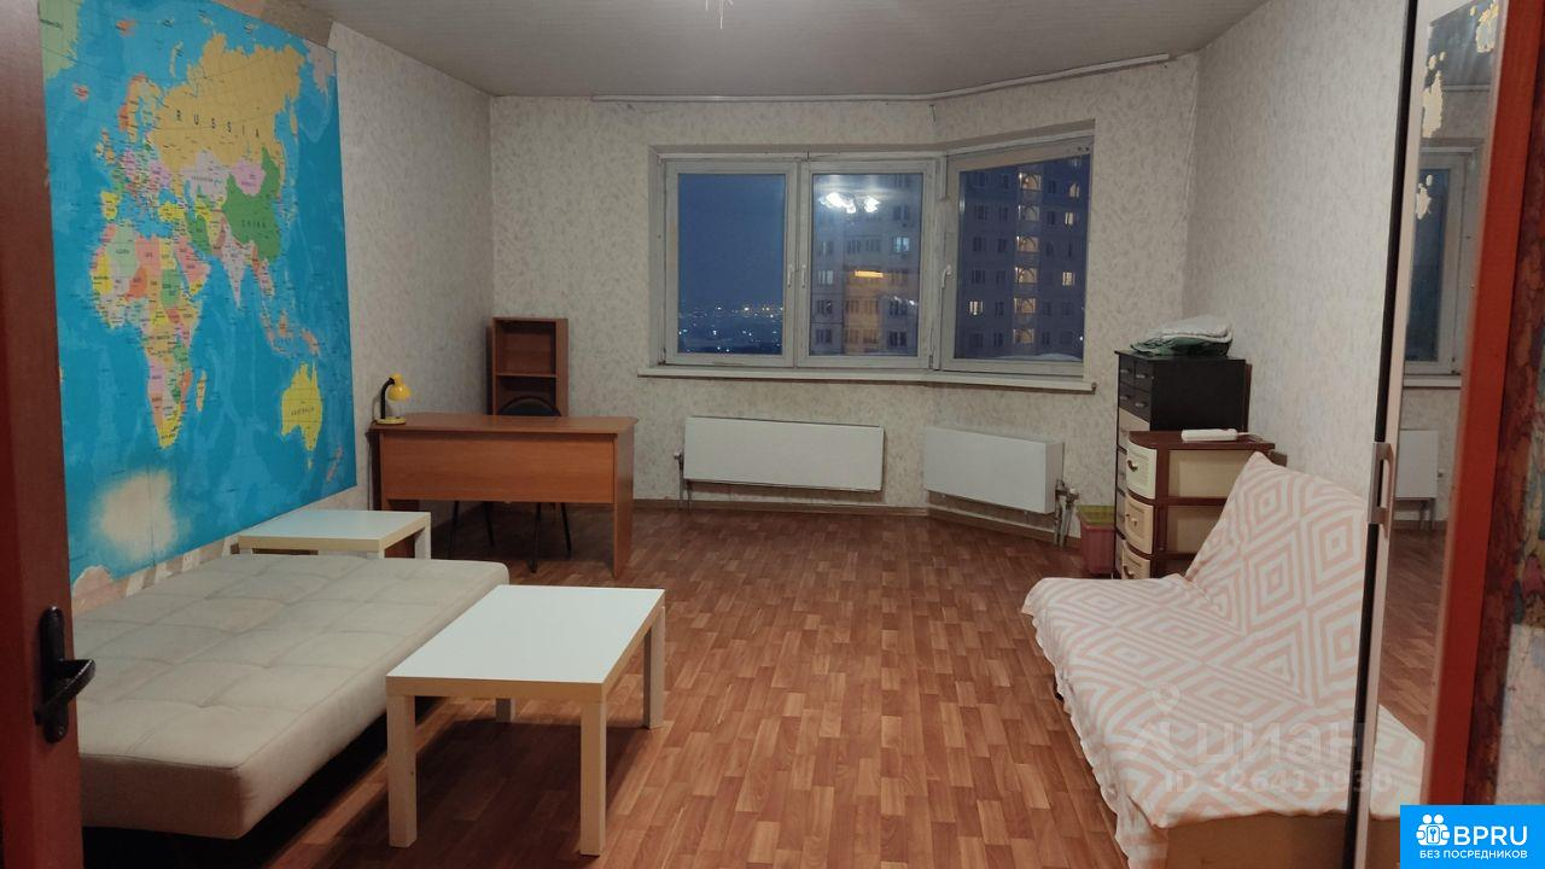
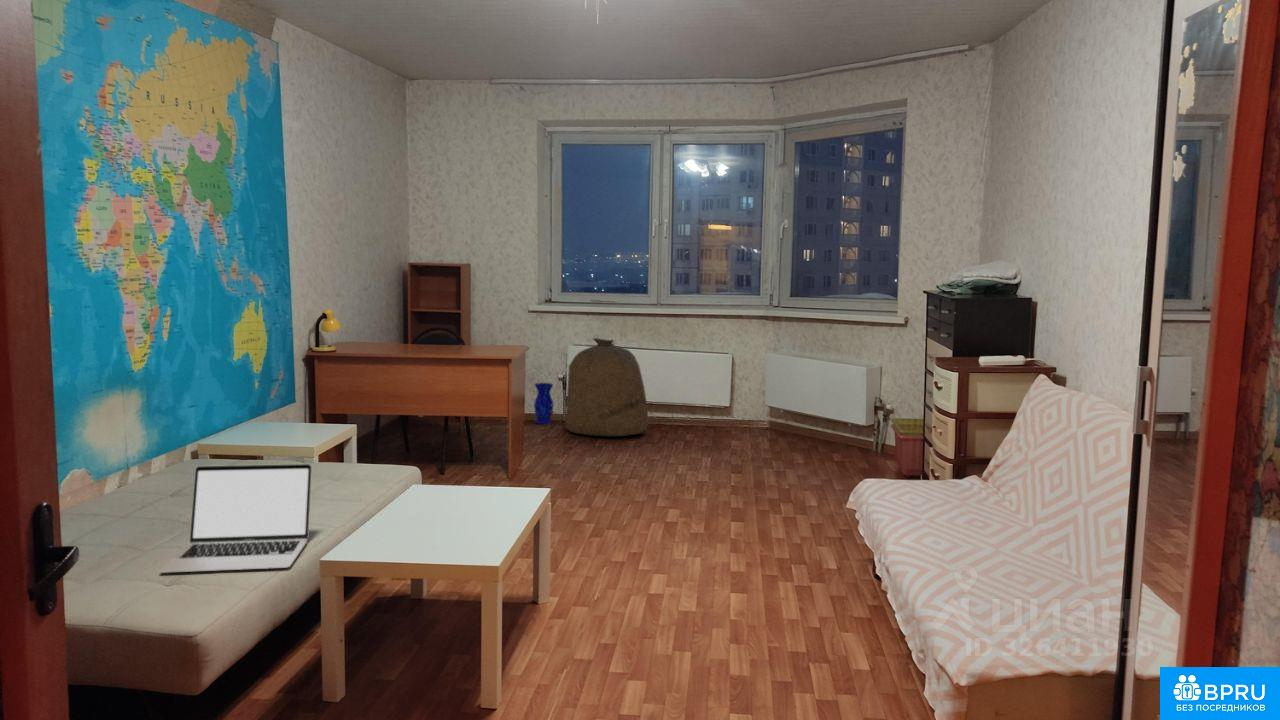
+ laptop [158,463,313,574]
+ vase [533,382,555,425]
+ bag [564,337,649,438]
